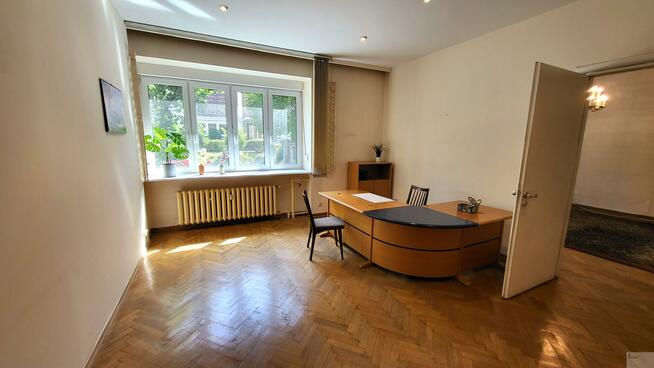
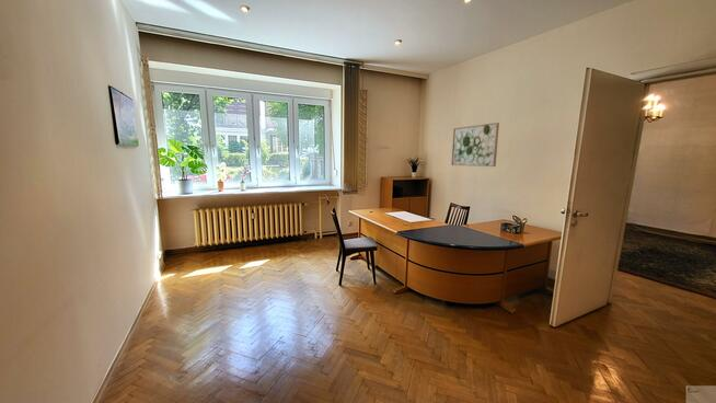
+ wall art [450,122,500,168]
